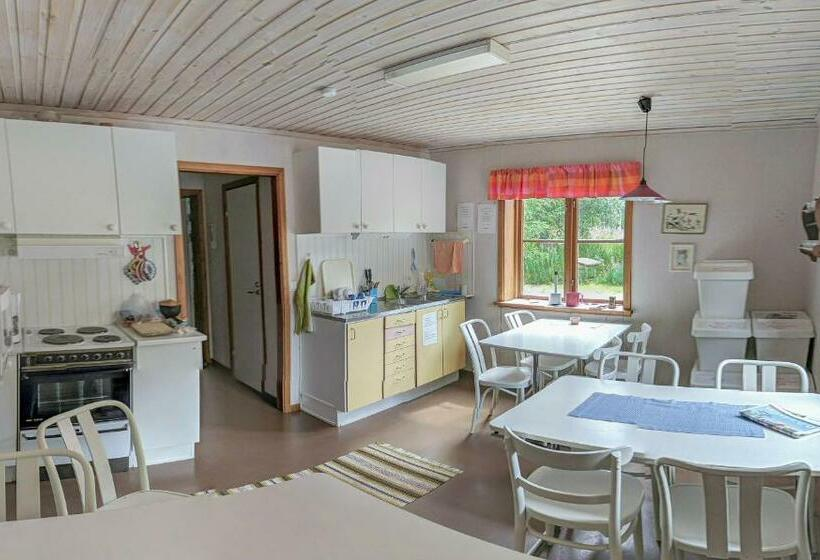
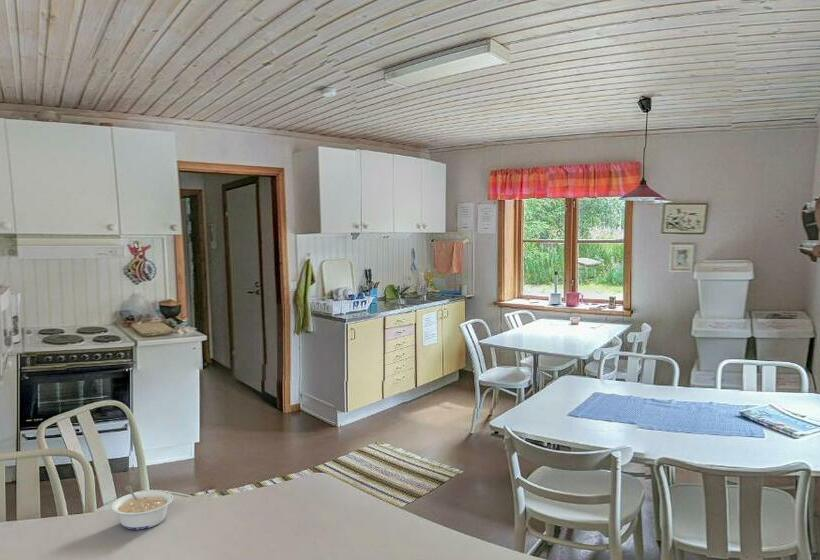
+ legume [110,485,174,531]
